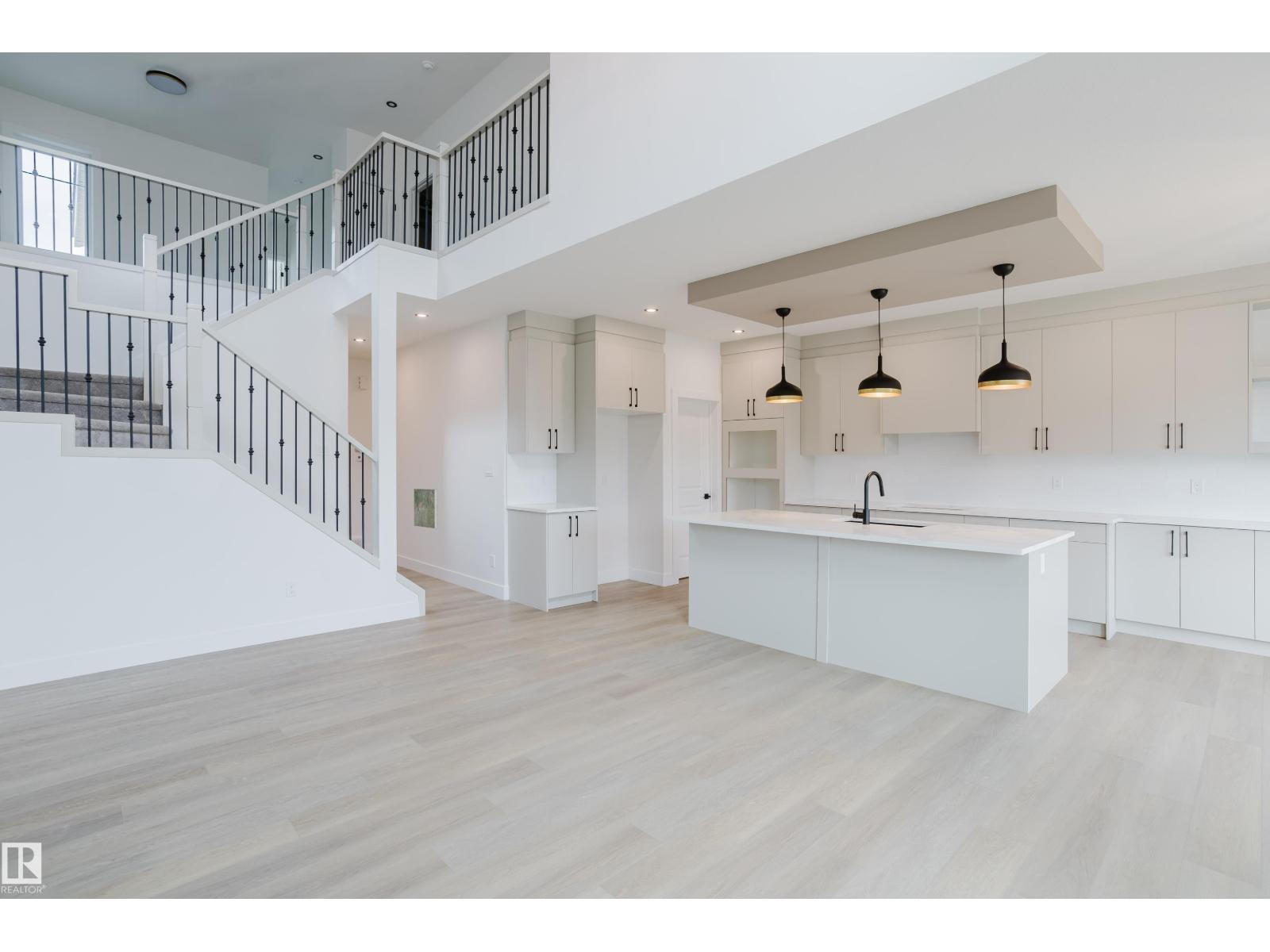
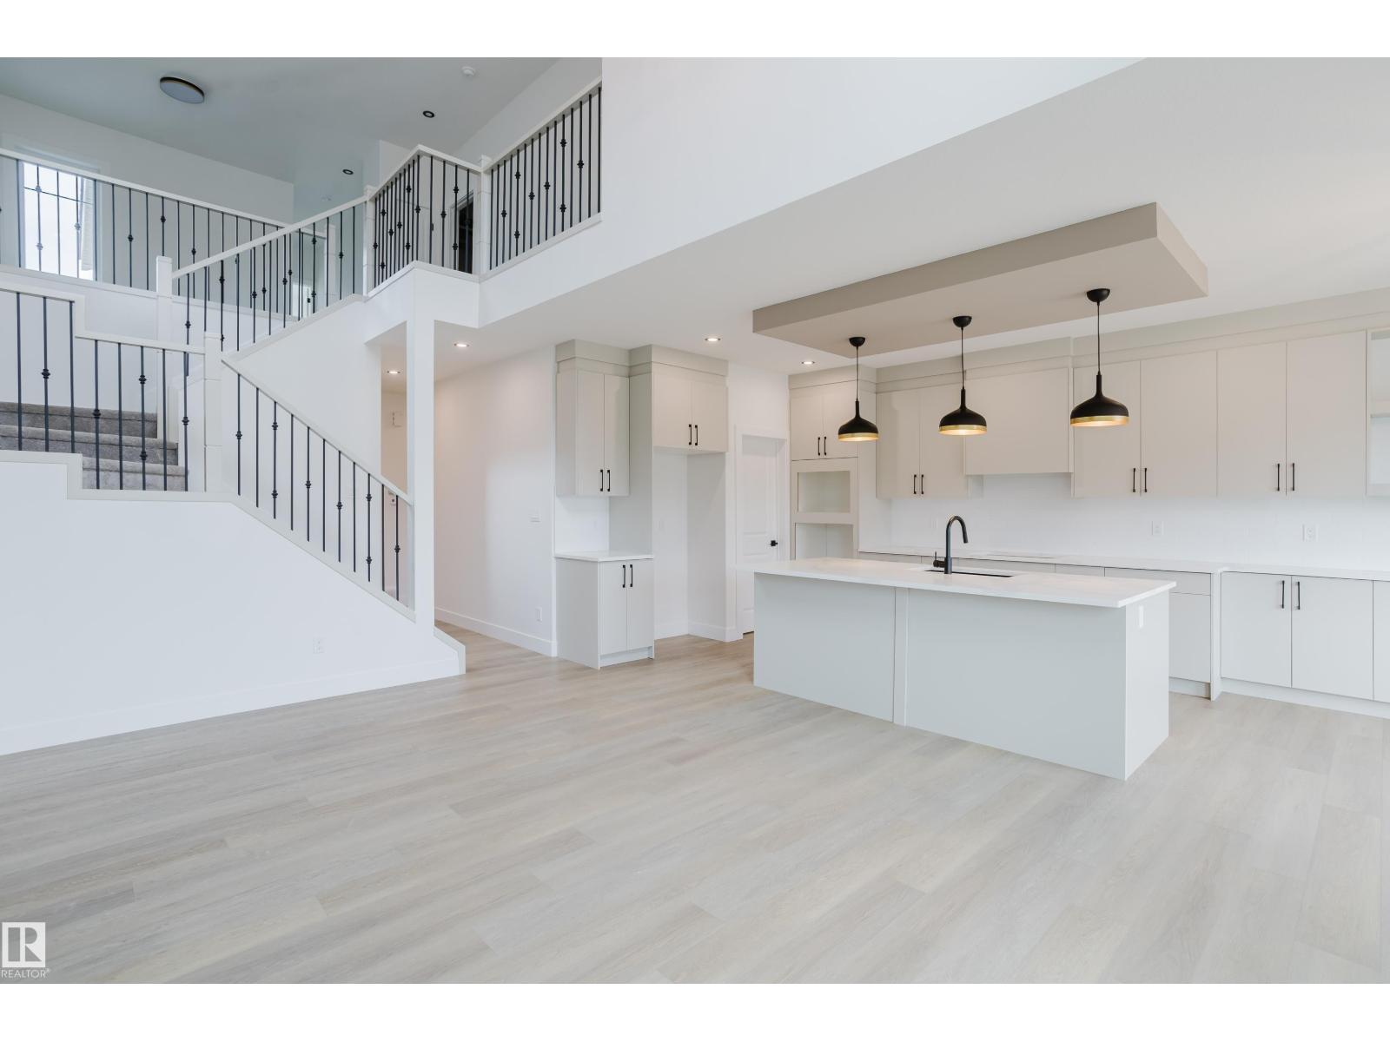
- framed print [413,488,438,530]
